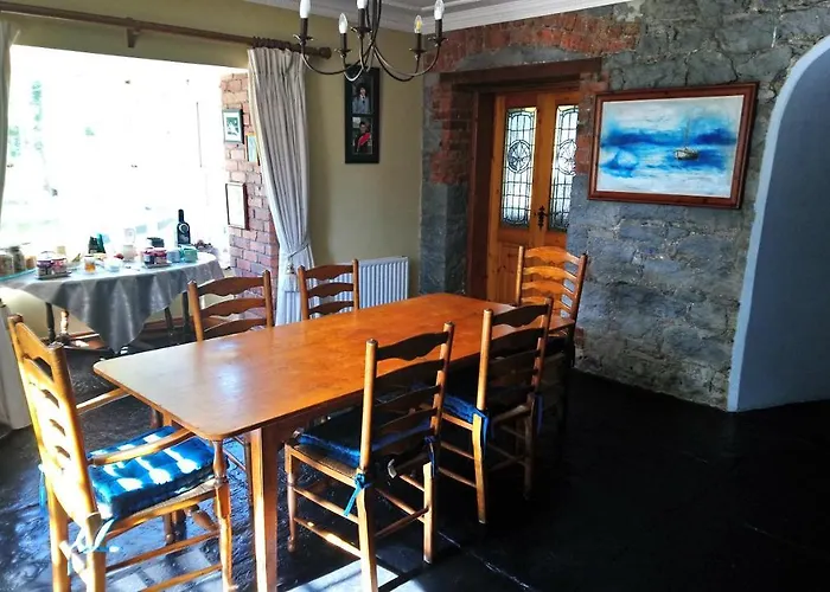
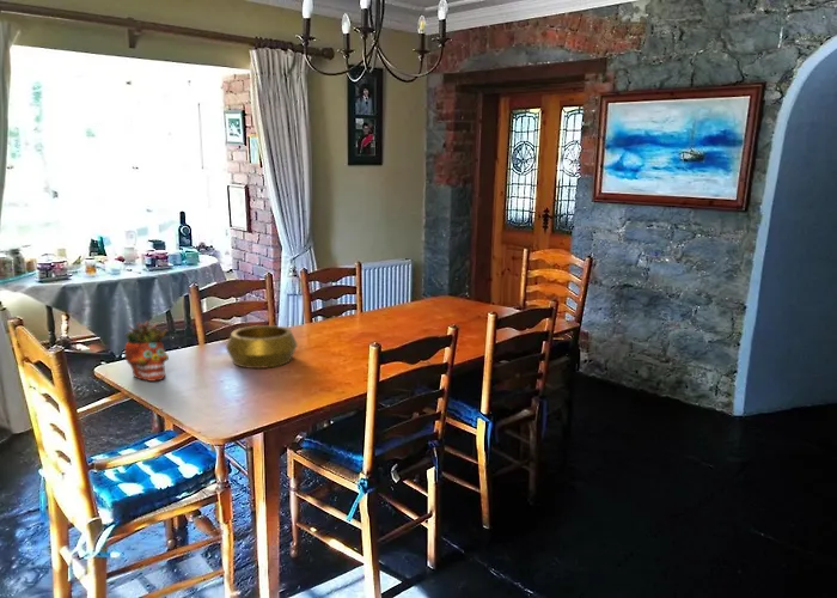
+ decorative bowl [225,324,299,370]
+ succulent planter [123,319,170,383]
